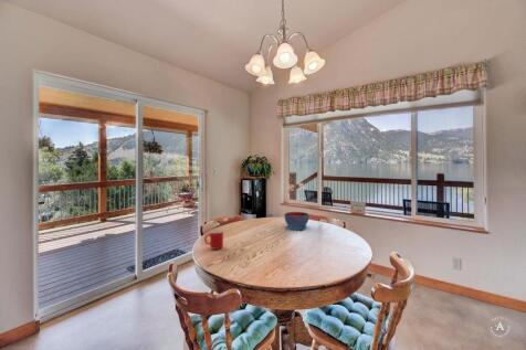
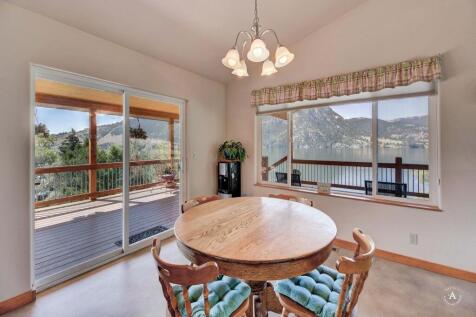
- bowl [284,211,311,231]
- cup [203,230,224,251]
